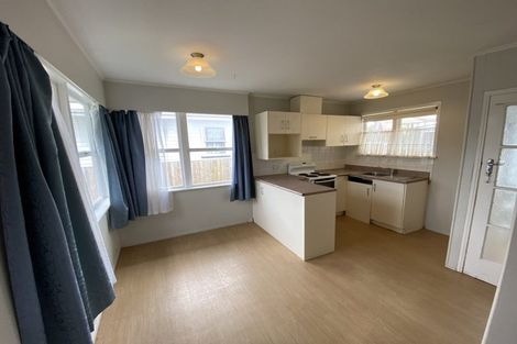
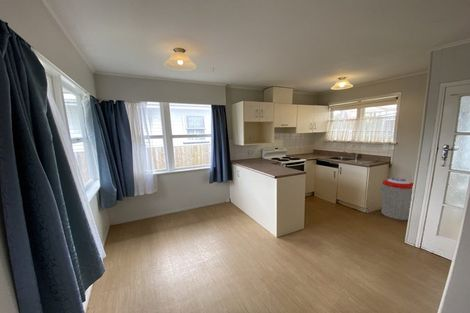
+ trash can [380,177,414,221]
